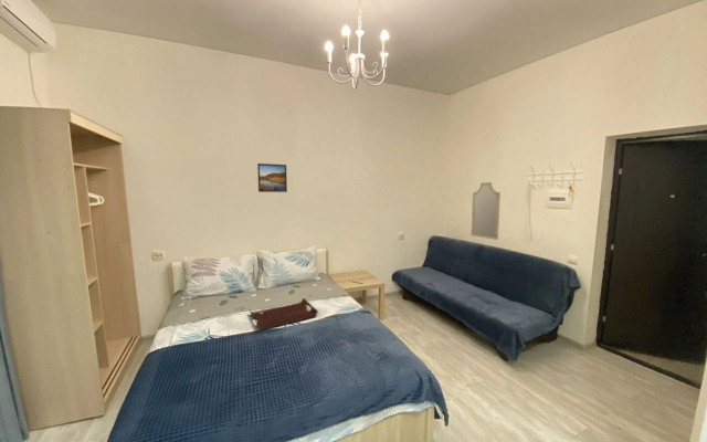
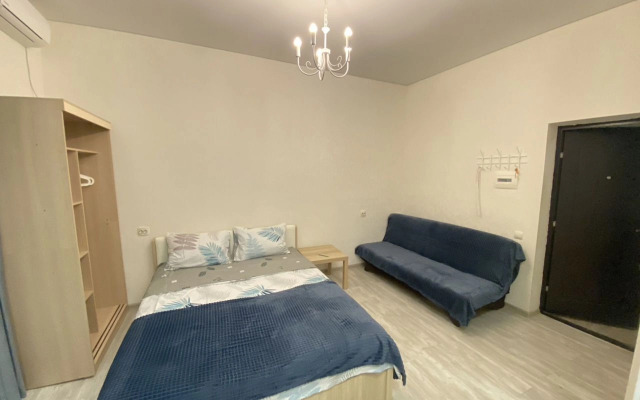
- home mirror [471,181,502,241]
- serving tray [249,297,319,330]
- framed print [256,162,288,193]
